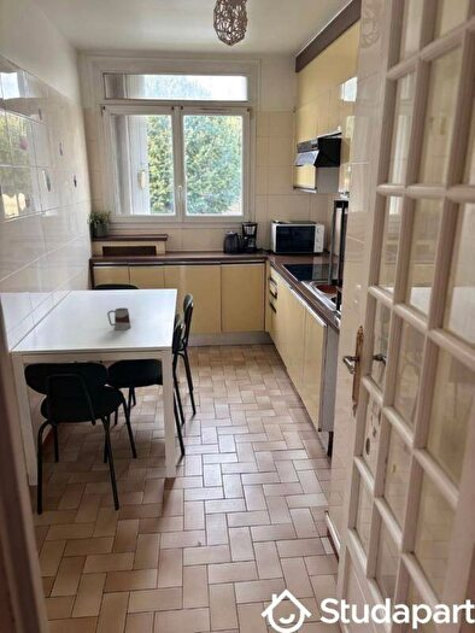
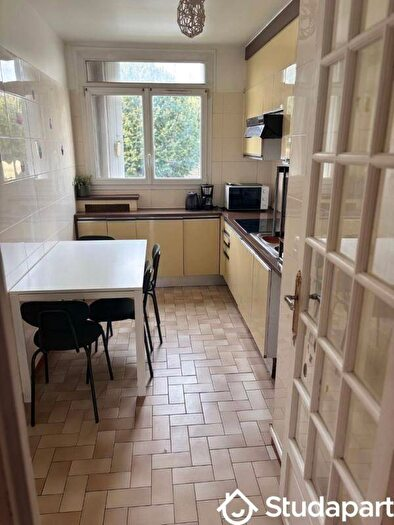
- mug [106,306,133,332]
